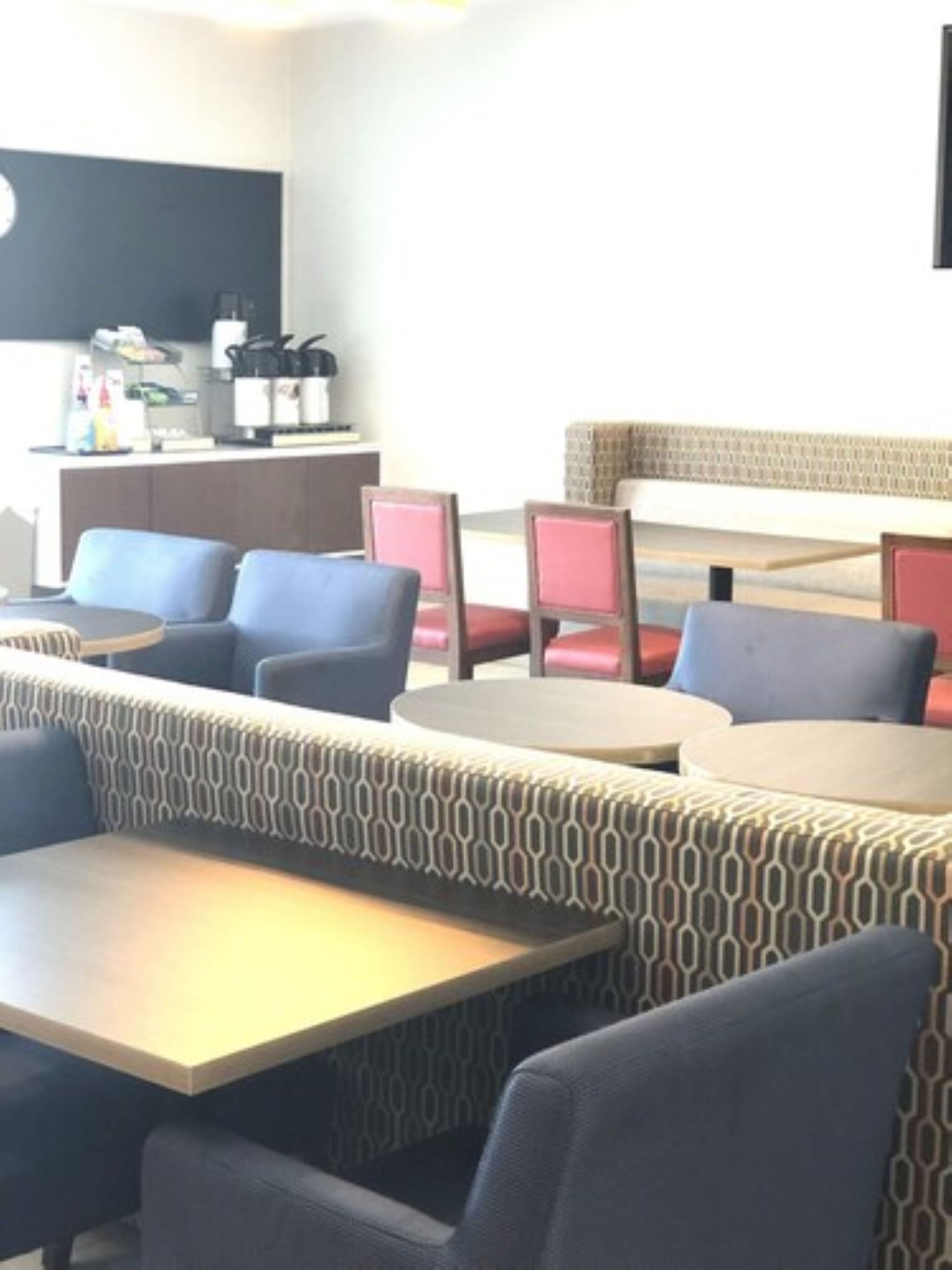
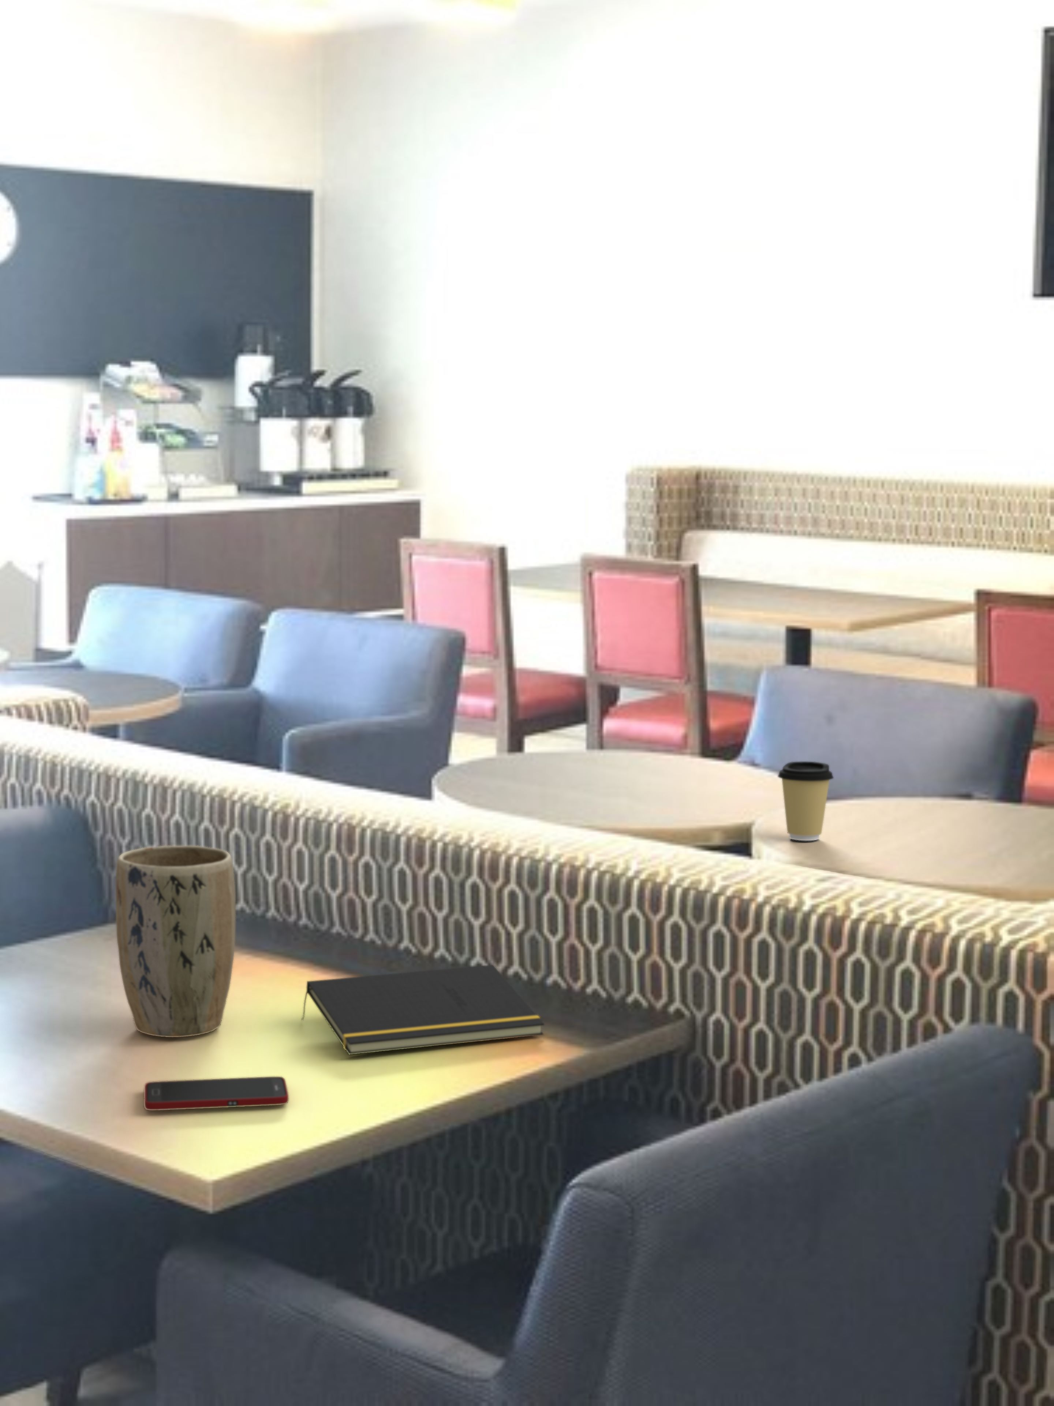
+ notepad [301,964,545,1055]
+ plant pot [115,845,236,1037]
+ cell phone [144,1076,289,1110]
+ coffee cup [777,761,834,841]
